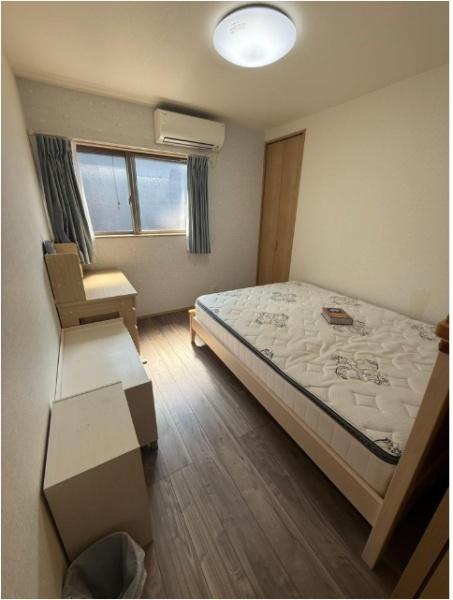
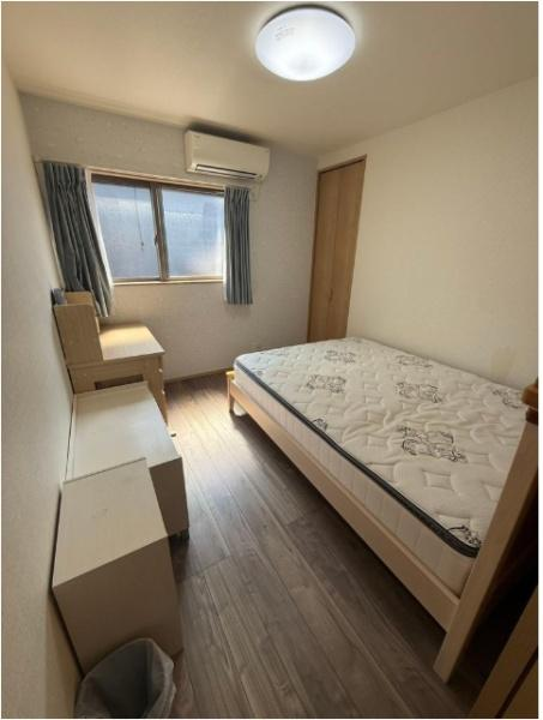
- book [320,306,354,326]
